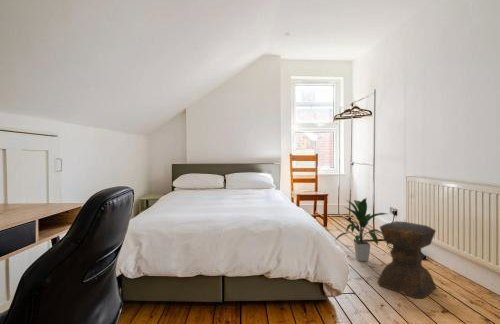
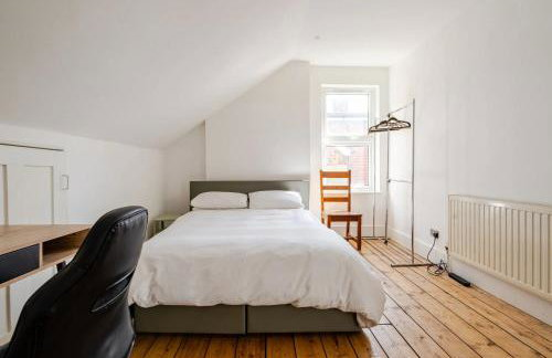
- stool [377,220,438,299]
- indoor plant [334,196,388,262]
